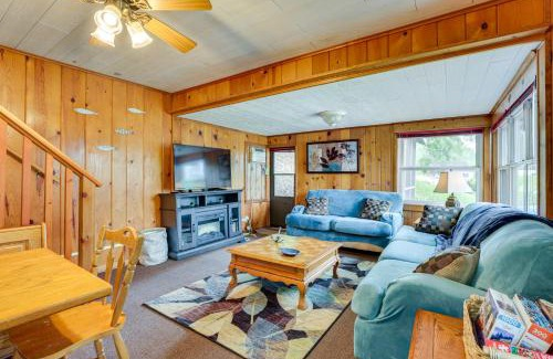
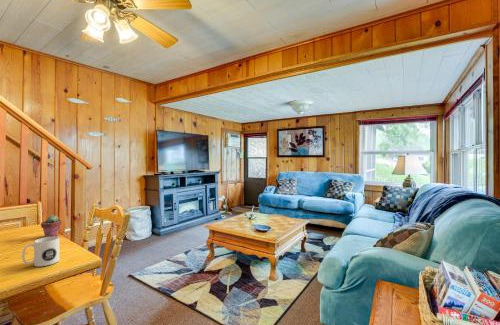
+ potted succulent [40,215,62,237]
+ mug [21,236,60,268]
